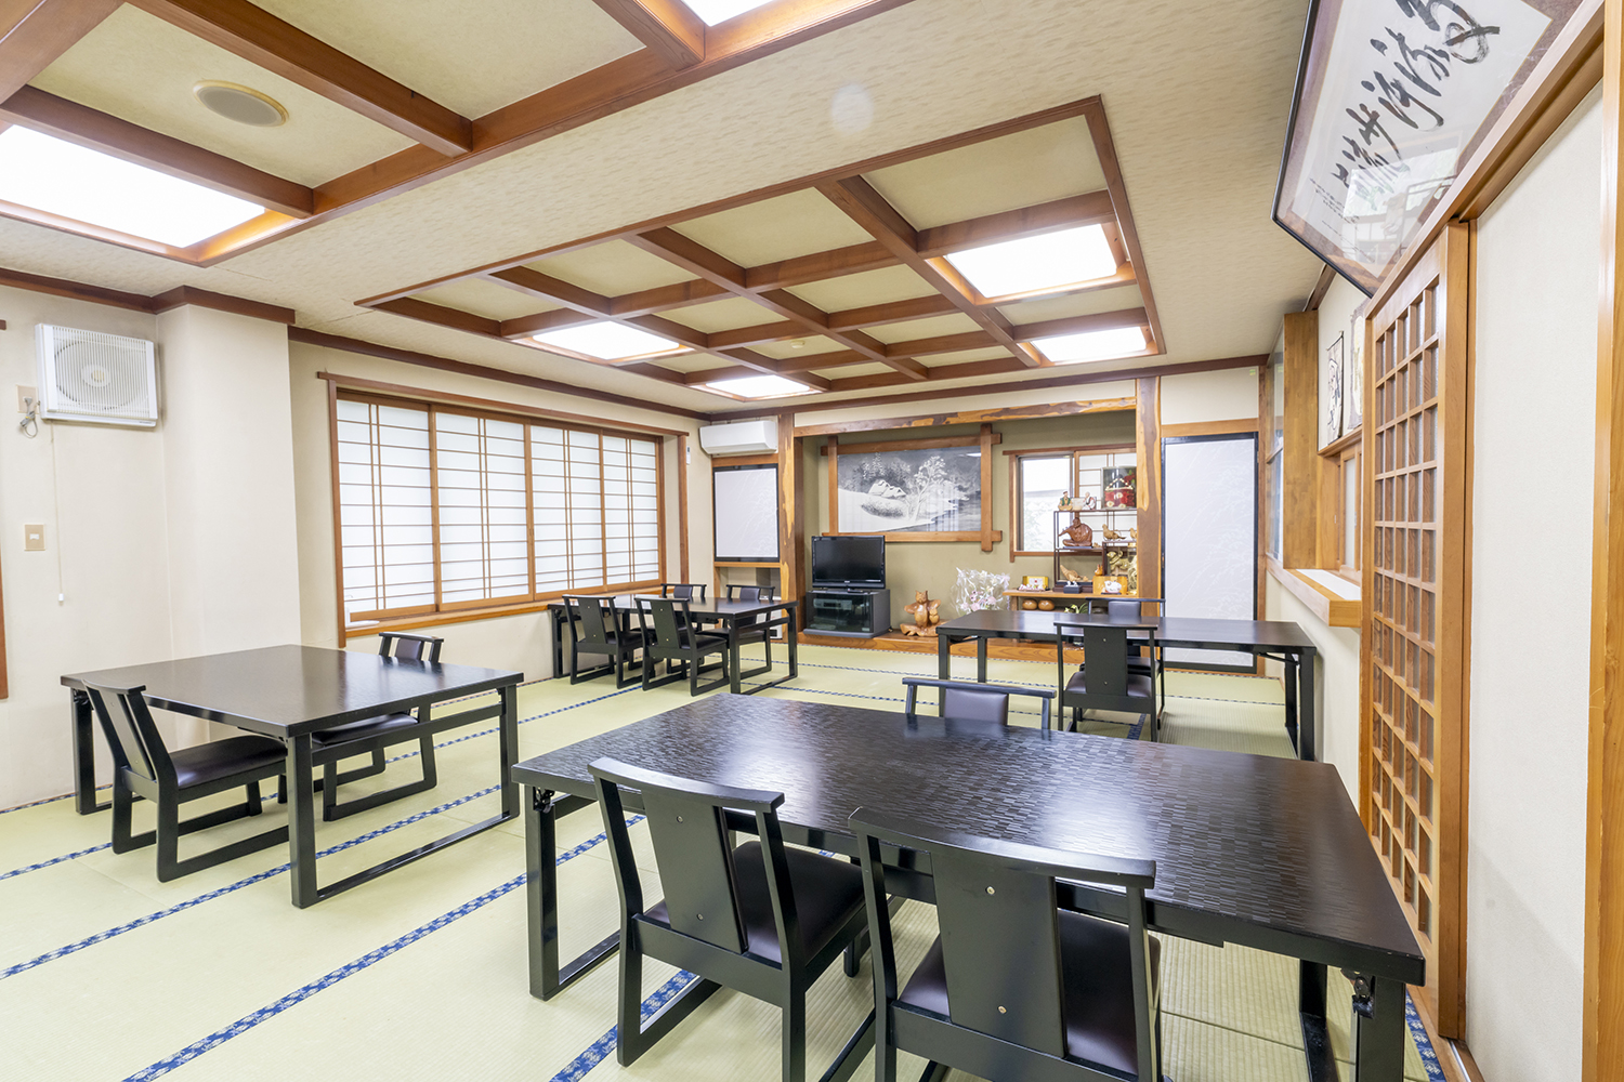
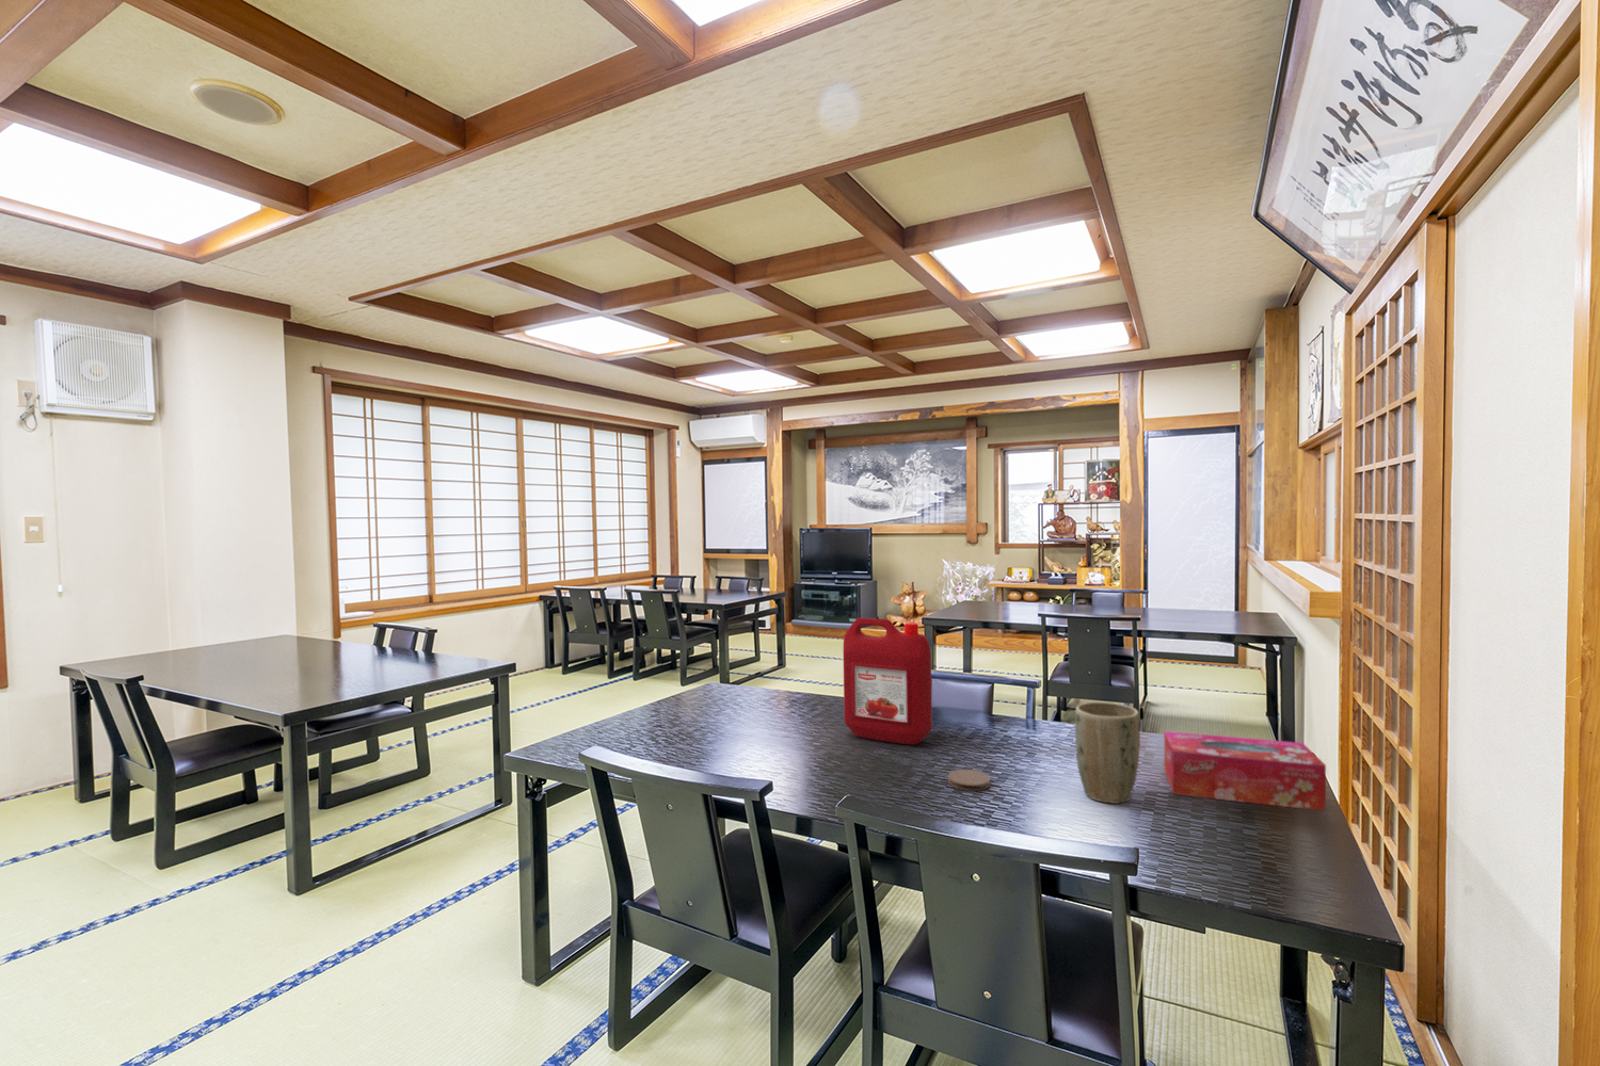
+ tissue box [1163,730,1327,813]
+ ketchup jug [842,617,933,745]
+ plant pot [1074,702,1142,804]
+ coaster [948,769,990,792]
